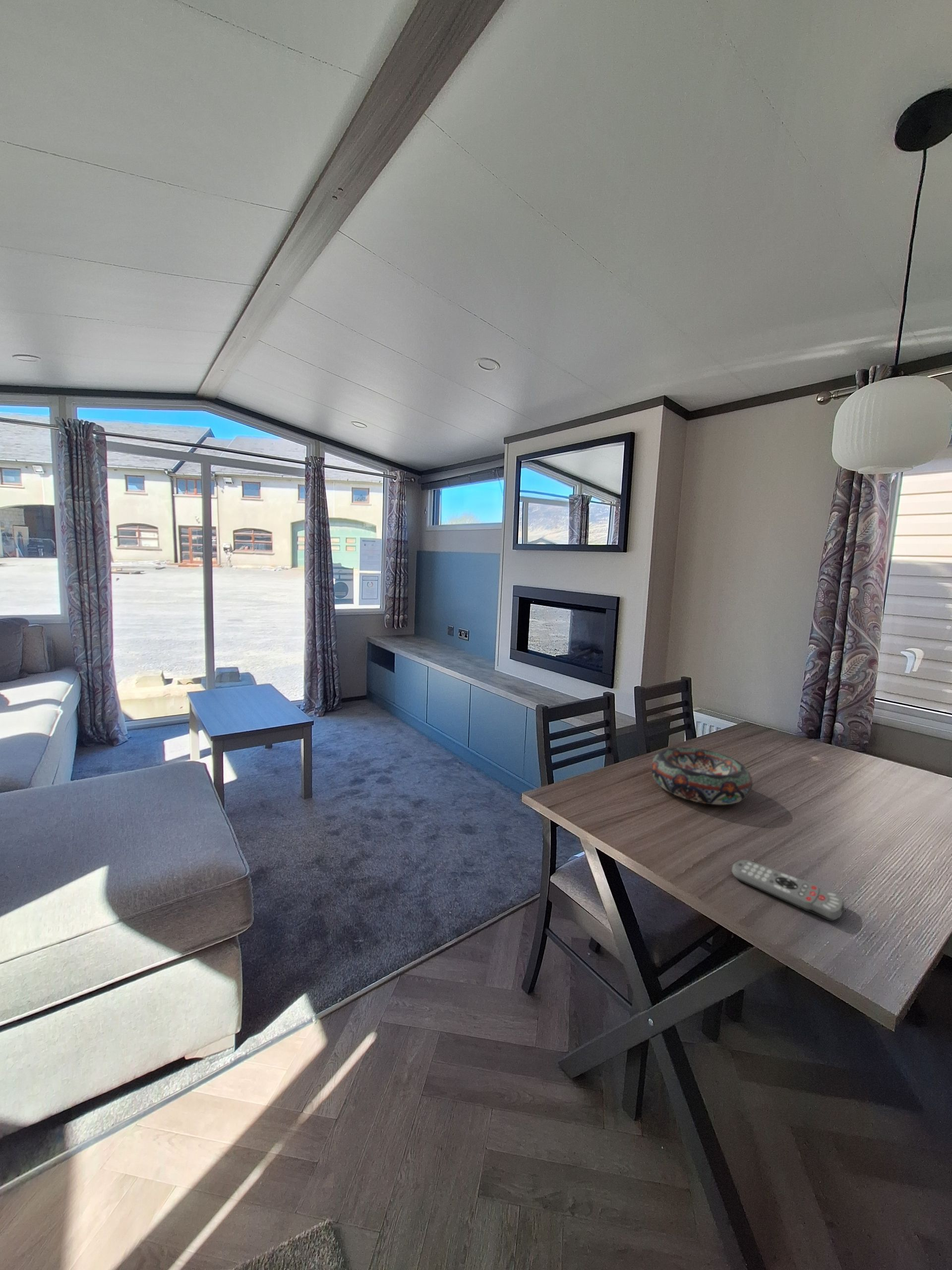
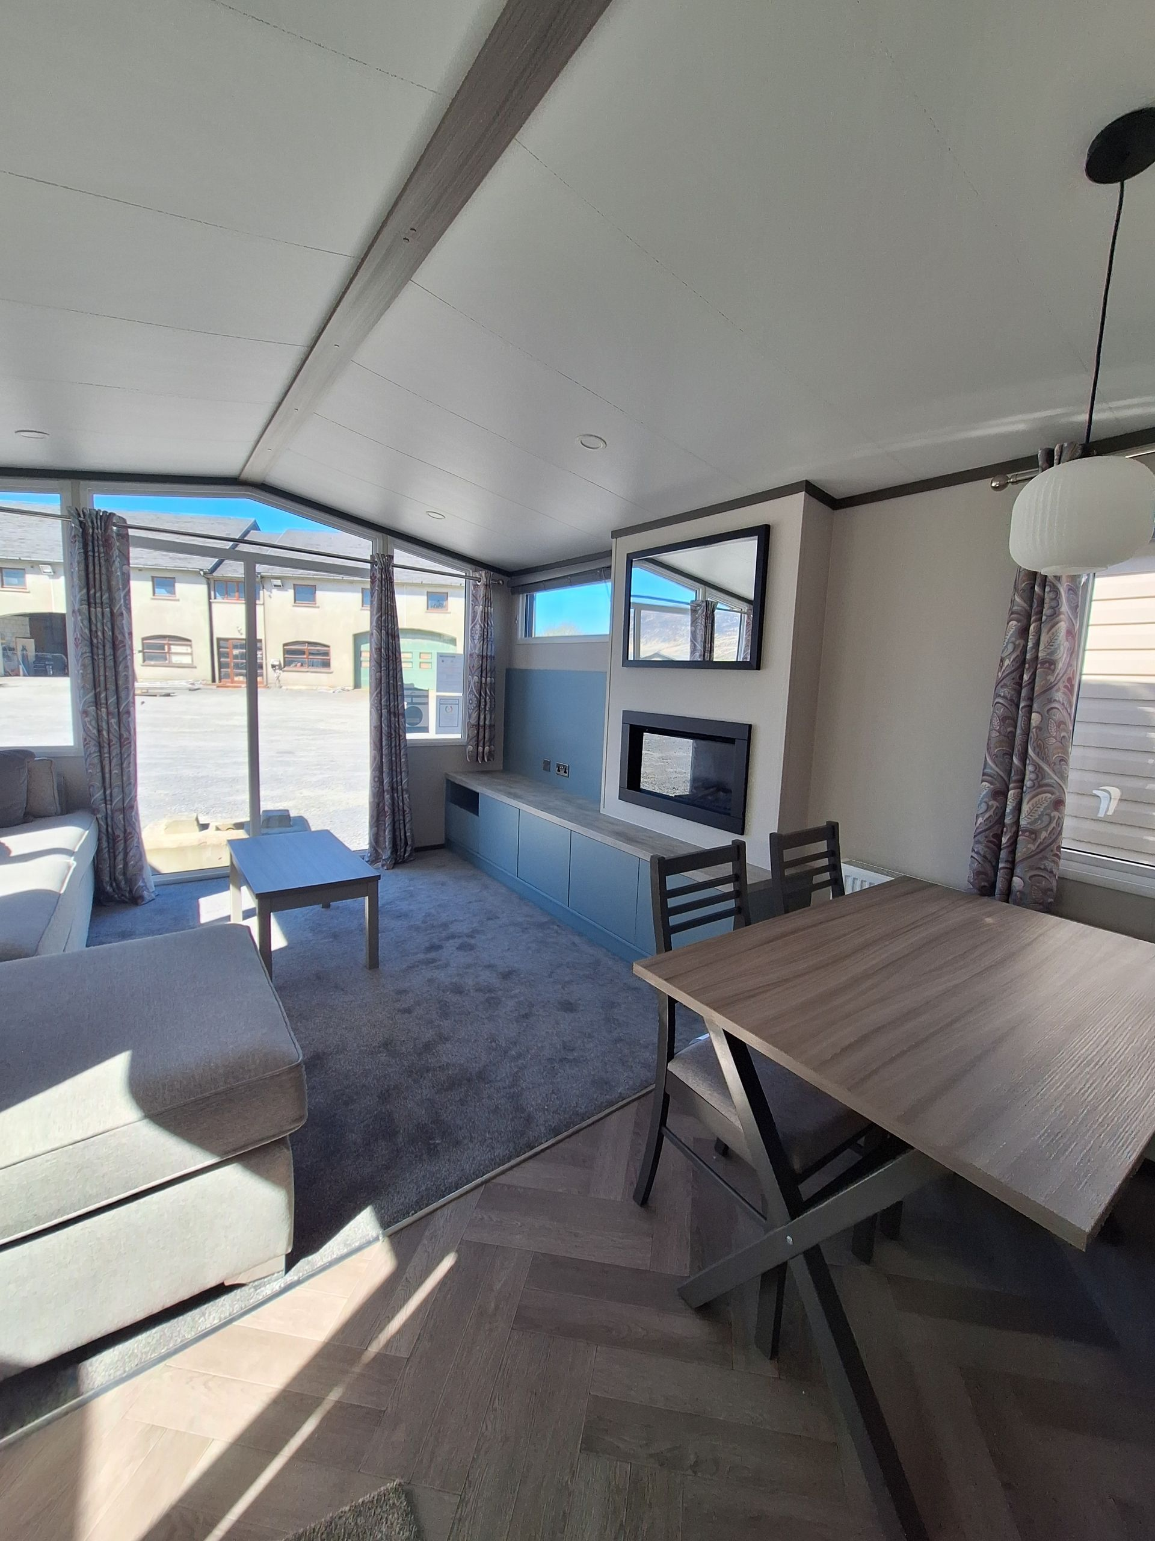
- decorative bowl [651,747,753,805]
- remote control [731,859,845,921]
